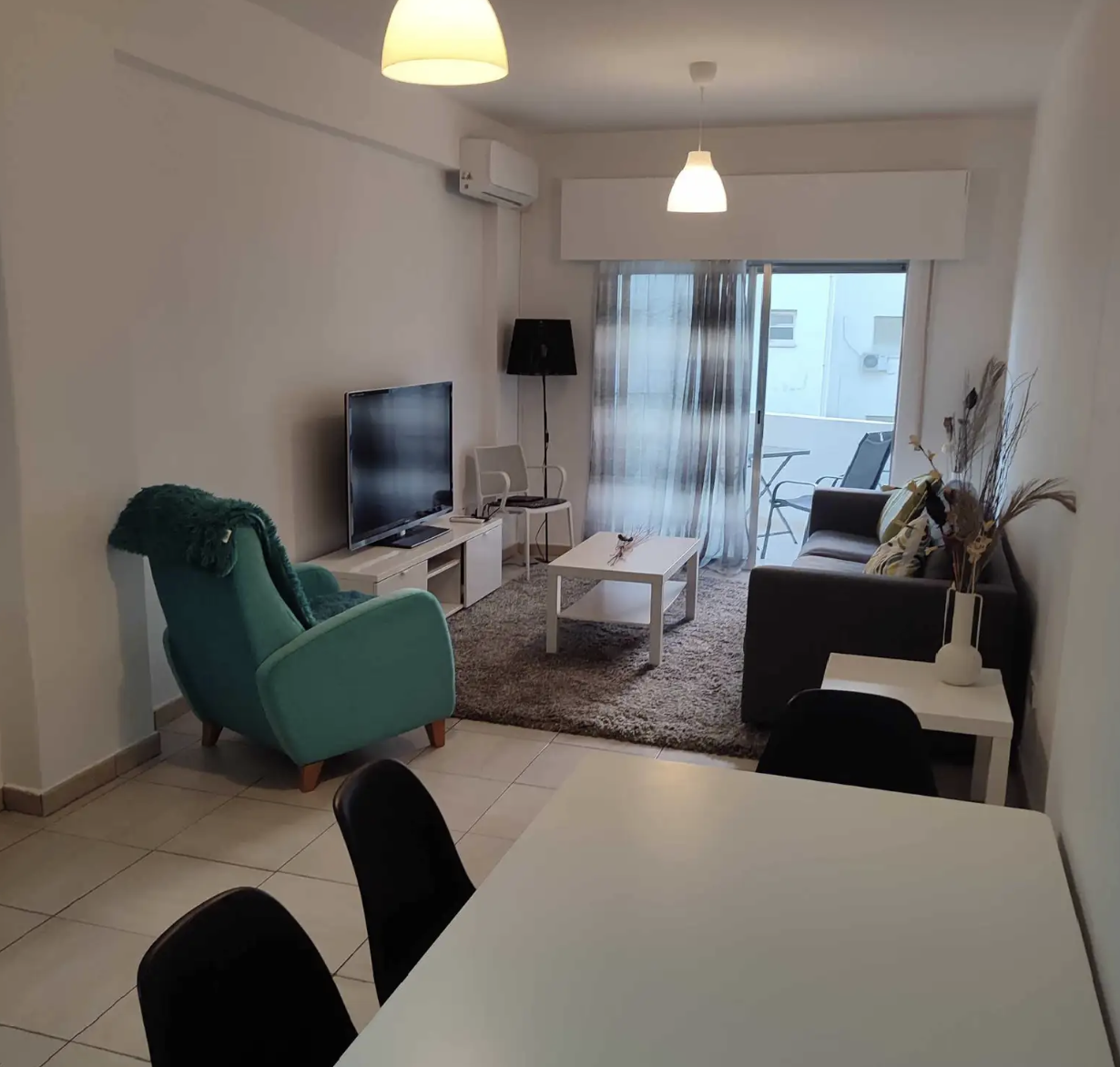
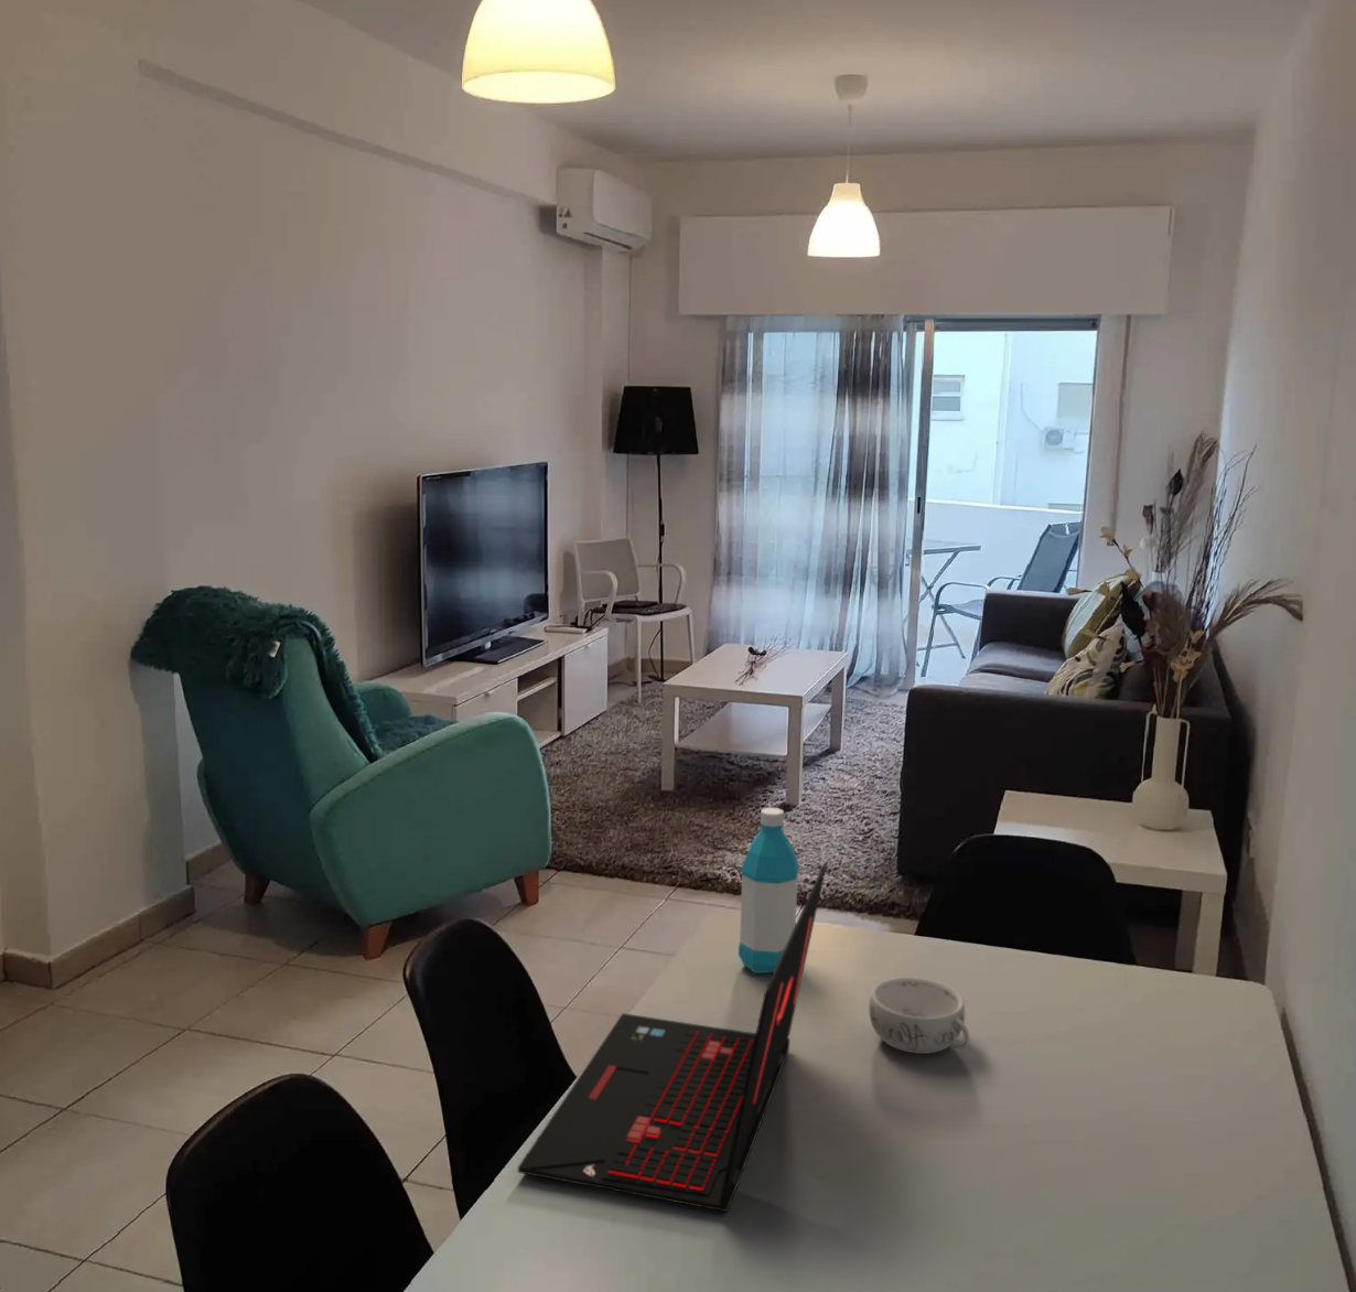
+ laptop [517,863,828,1212]
+ decorative bowl [868,976,971,1055]
+ water bottle [737,806,800,975]
